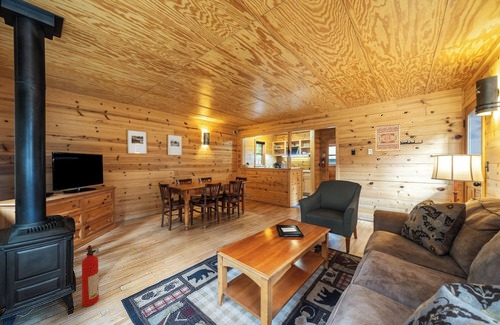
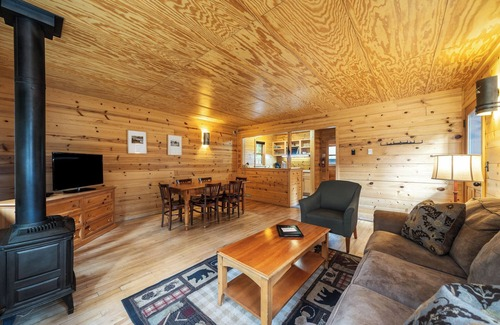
- wall art [375,123,401,153]
- fire extinguisher [81,244,100,308]
